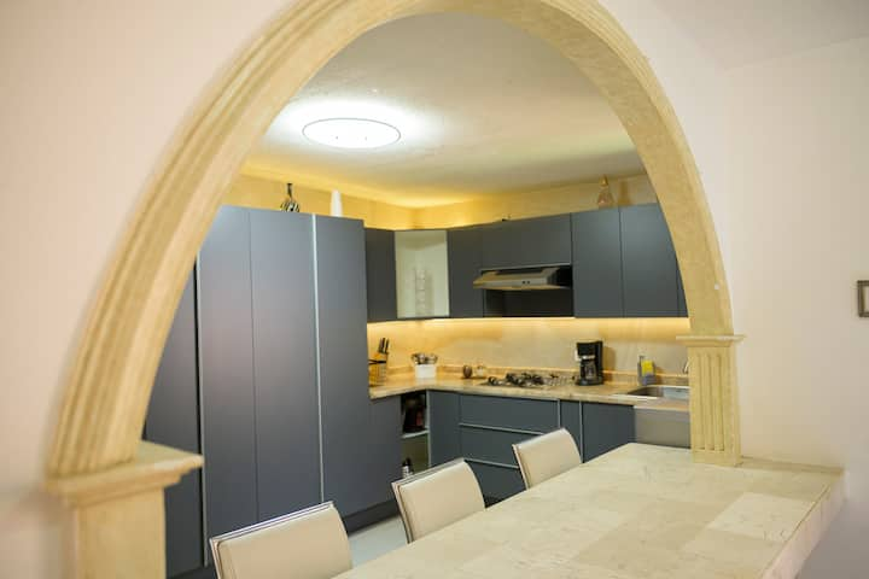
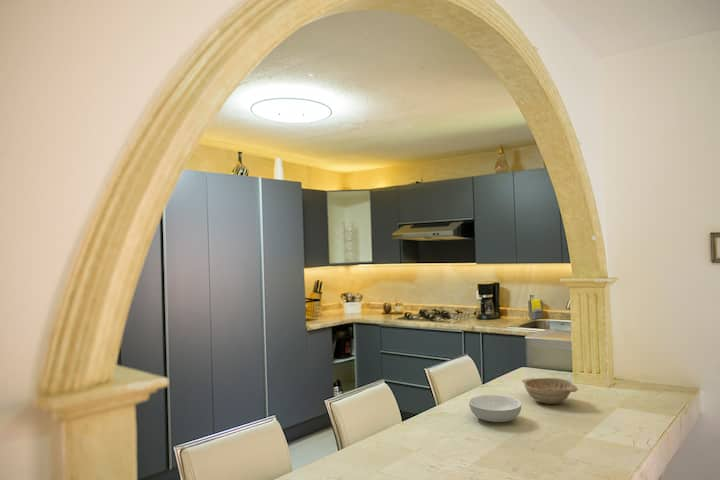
+ serving bowl [468,394,522,423]
+ decorative bowl [521,377,579,405]
